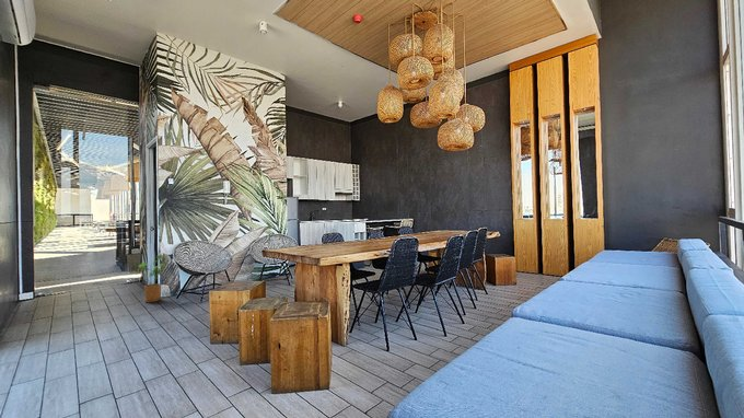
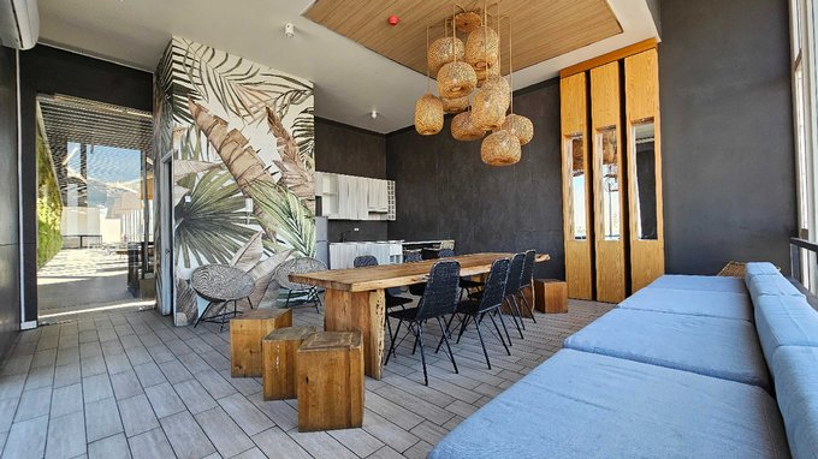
- house plant [137,254,168,303]
